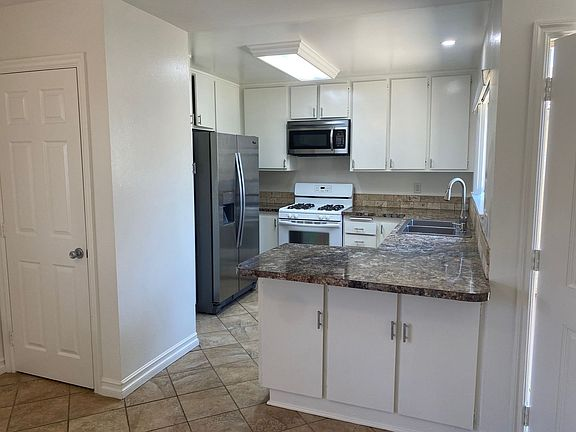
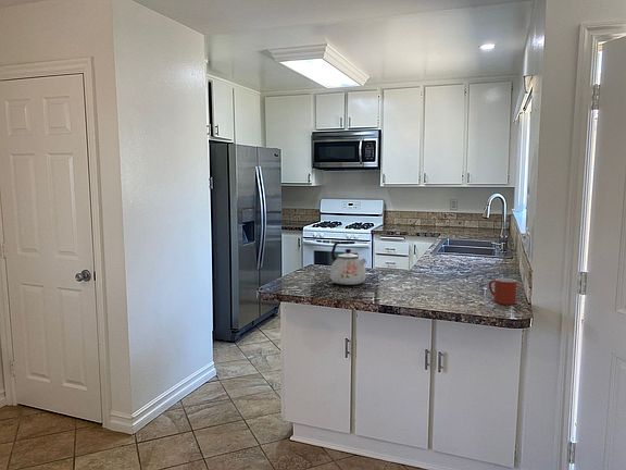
+ mug [488,277,517,306]
+ kettle [329,240,367,286]
